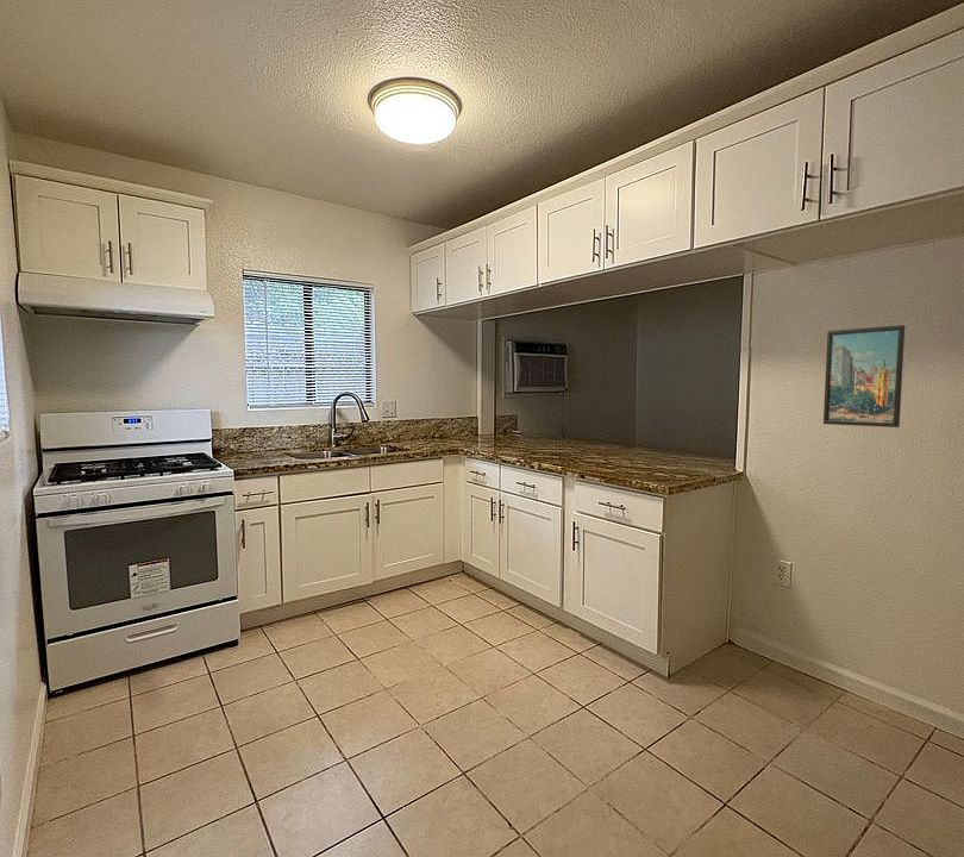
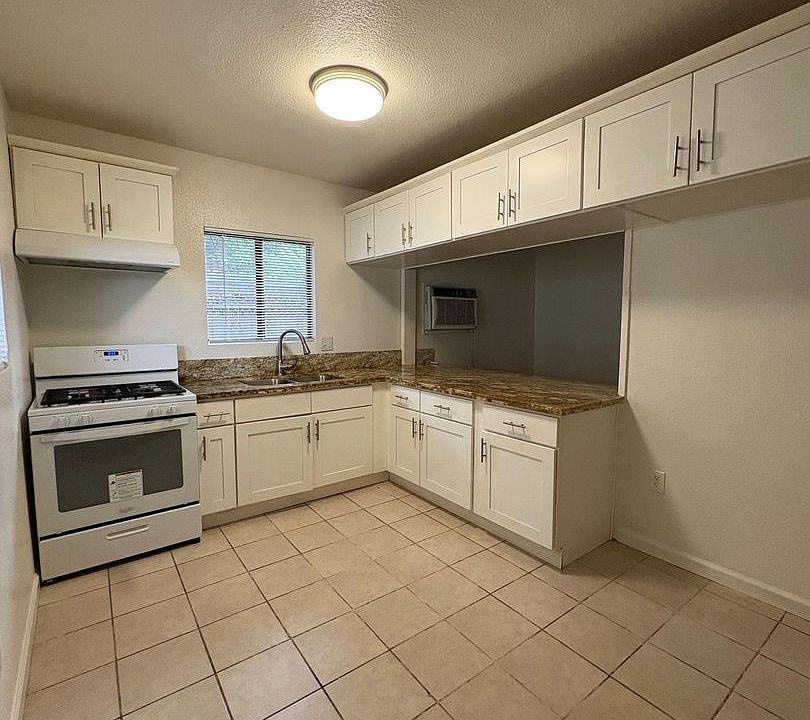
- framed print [822,324,906,428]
